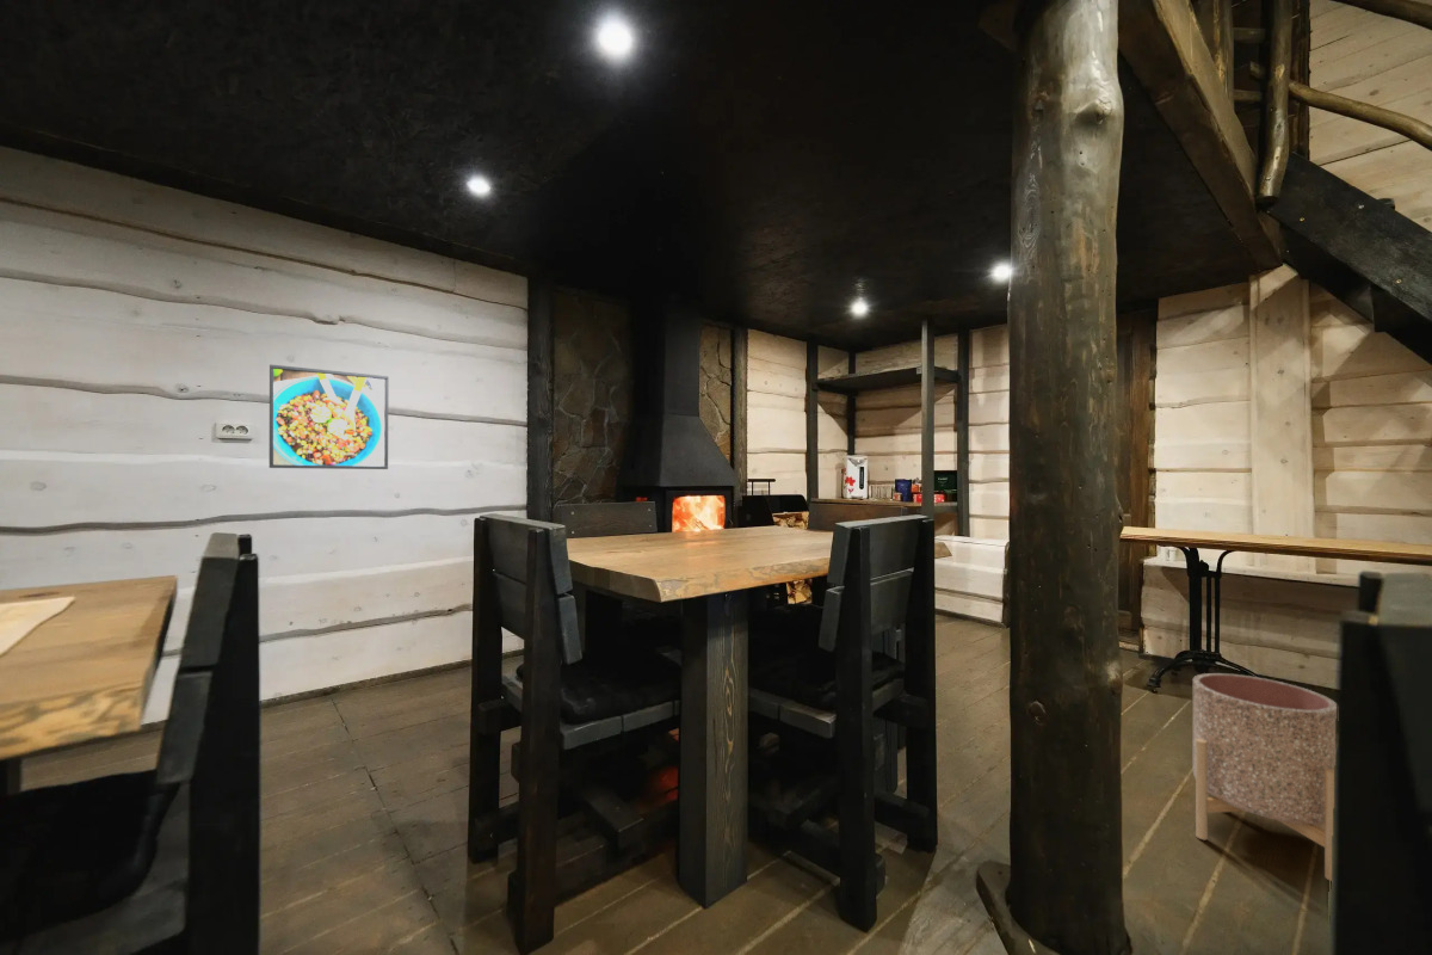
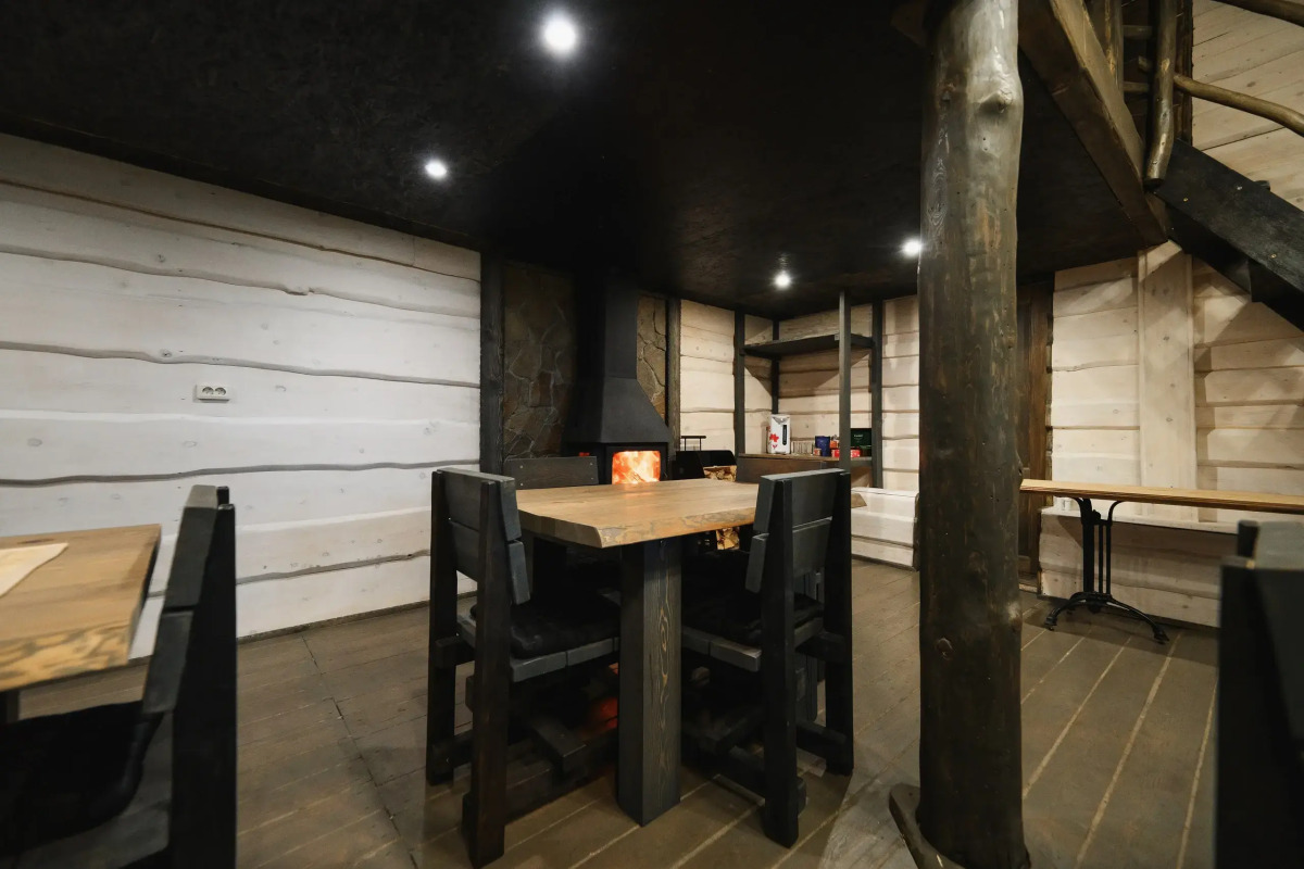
- planter [1192,672,1338,882]
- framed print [268,364,389,470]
